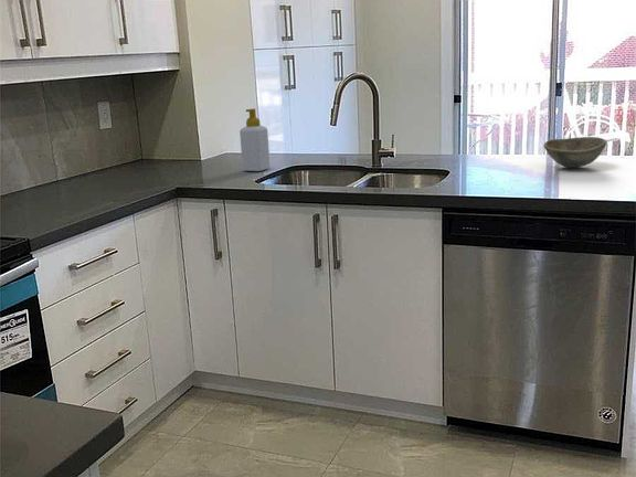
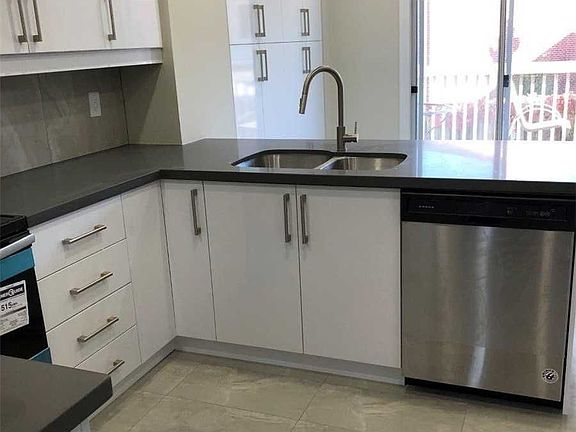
- soap bottle [239,108,272,172]
- bowl [542,136,608,169]
